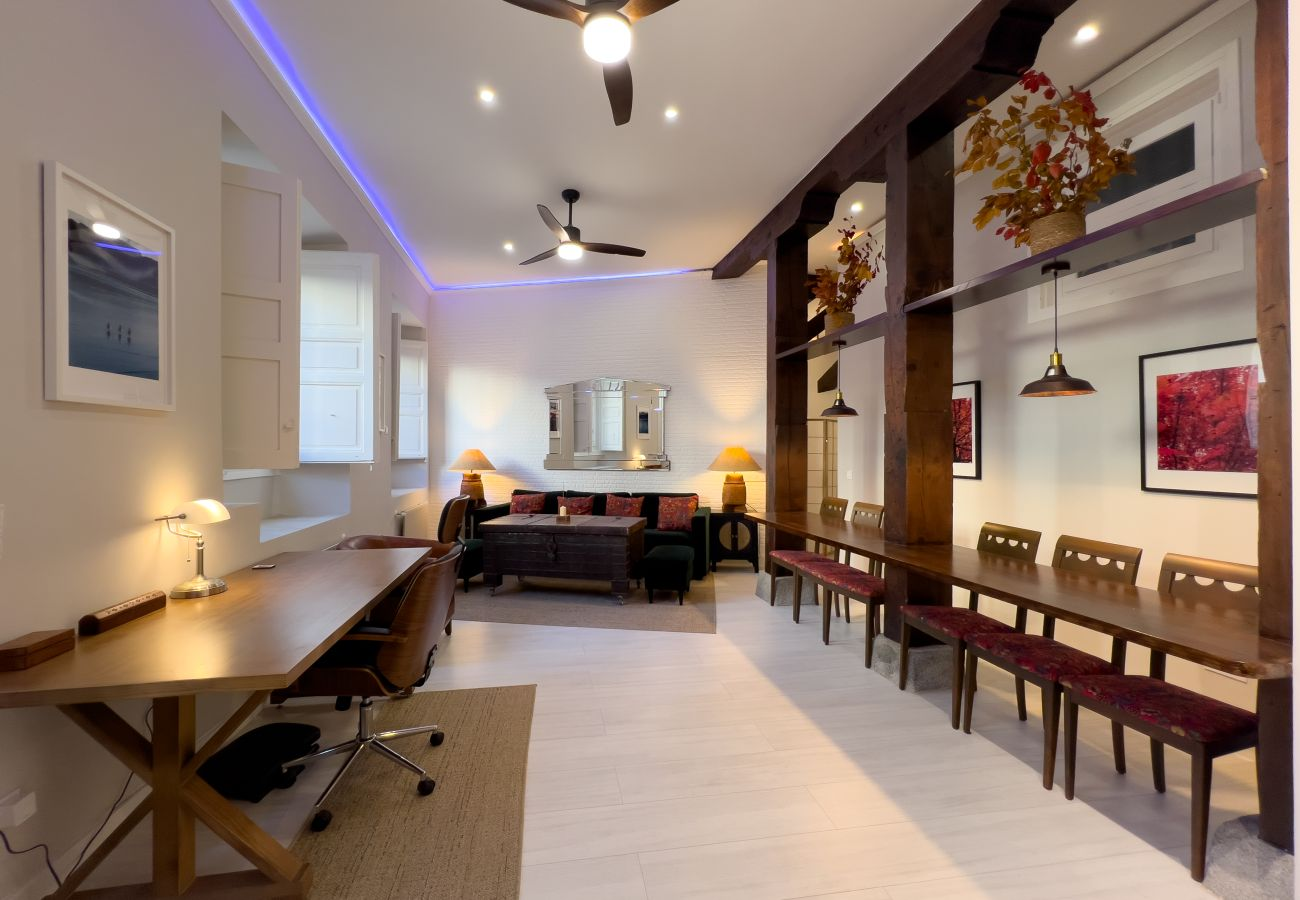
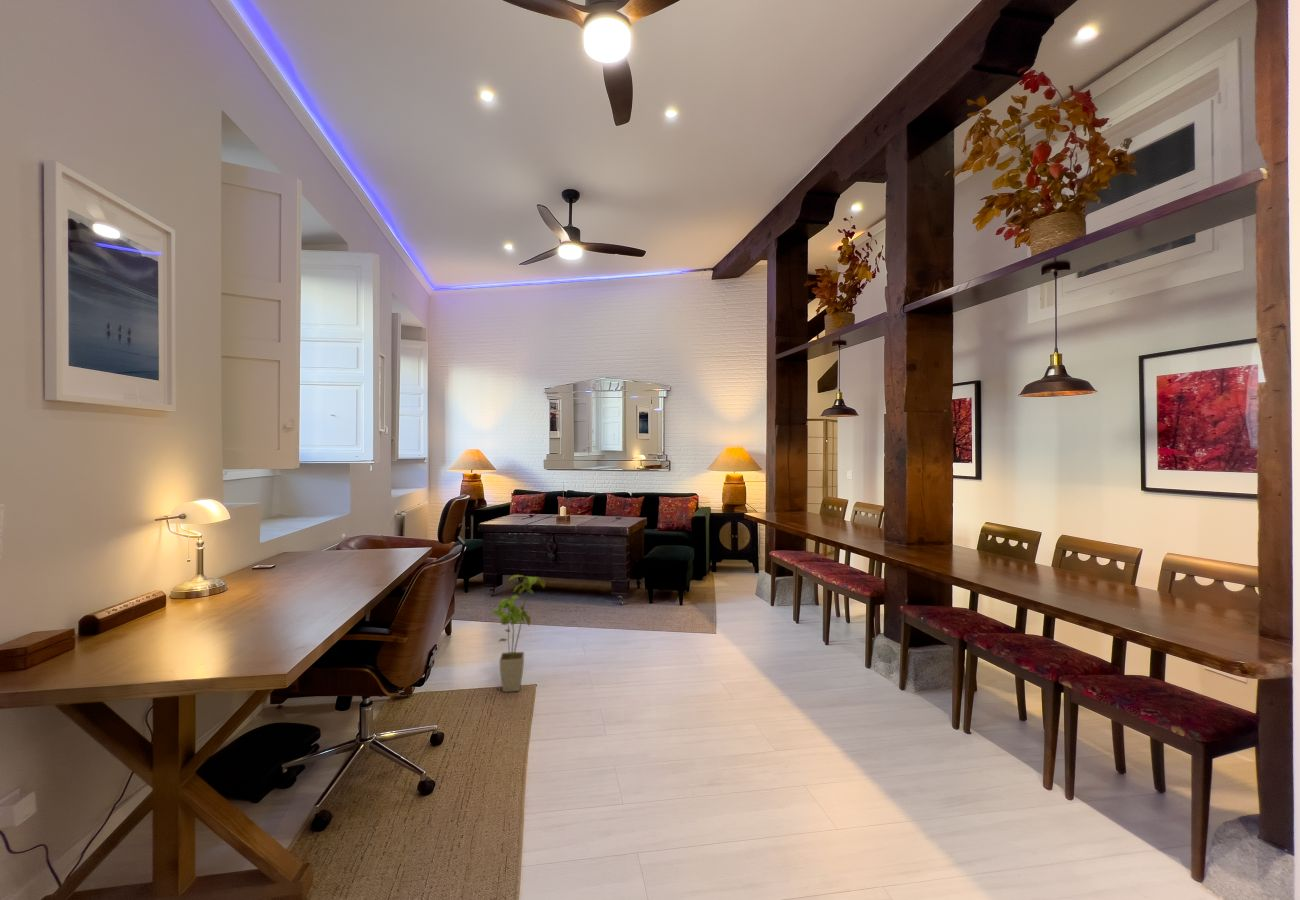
+ house plant [491,574,546,693]
